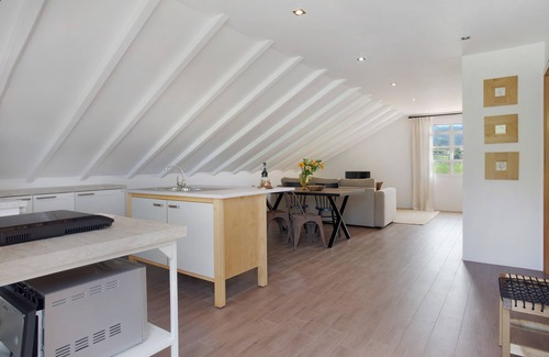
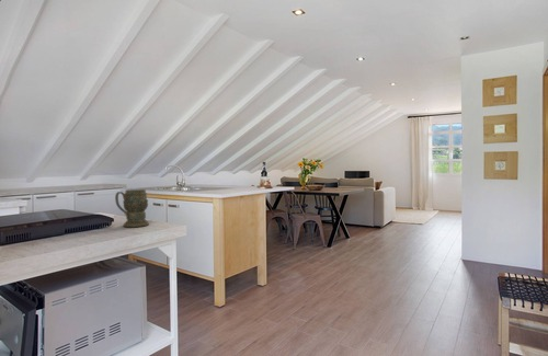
+ mug [114,188,150,228]
